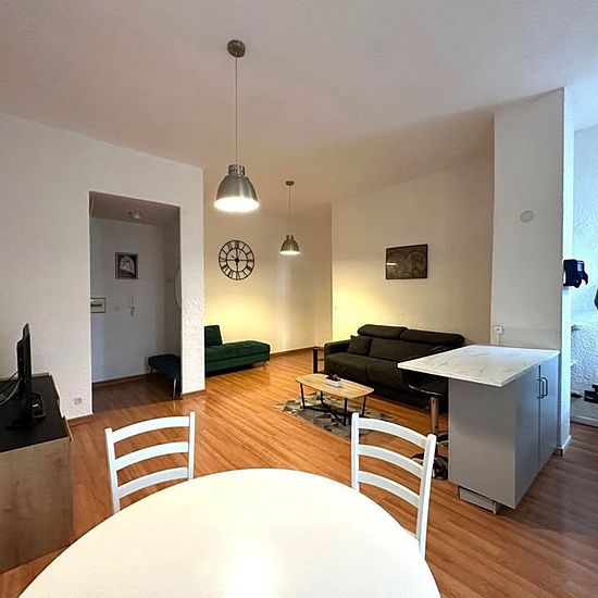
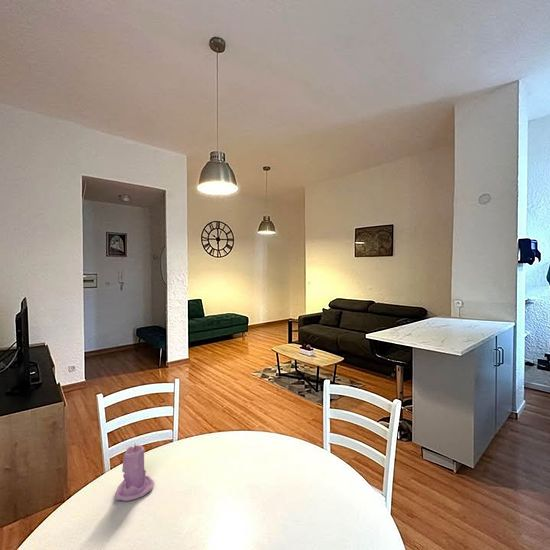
+ candle [114,444,155,502]
